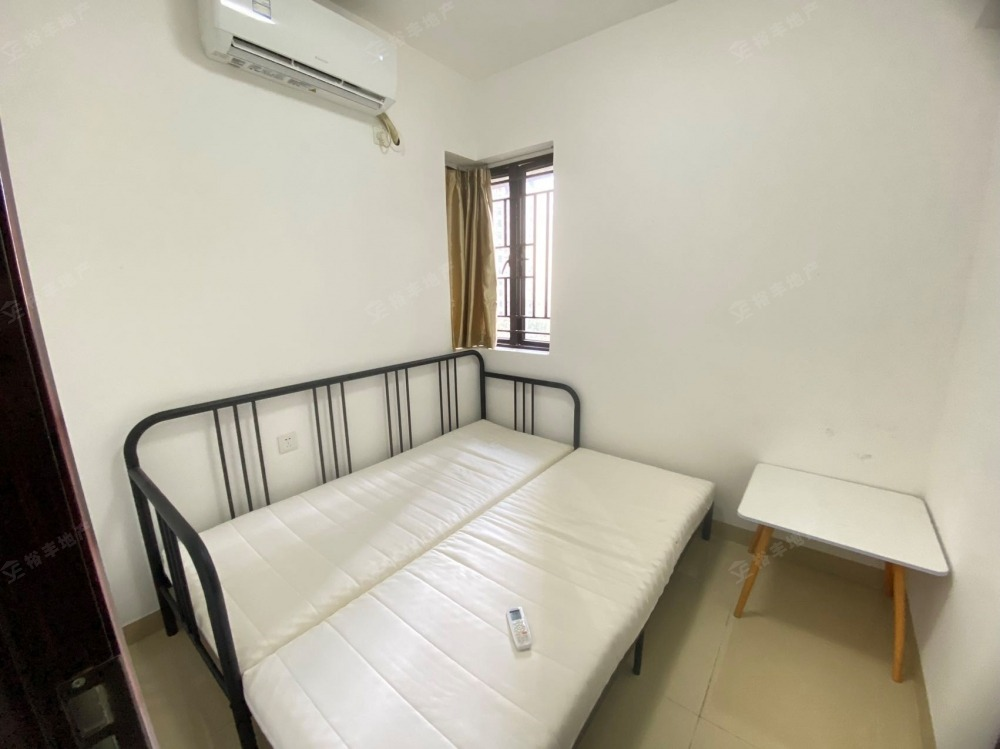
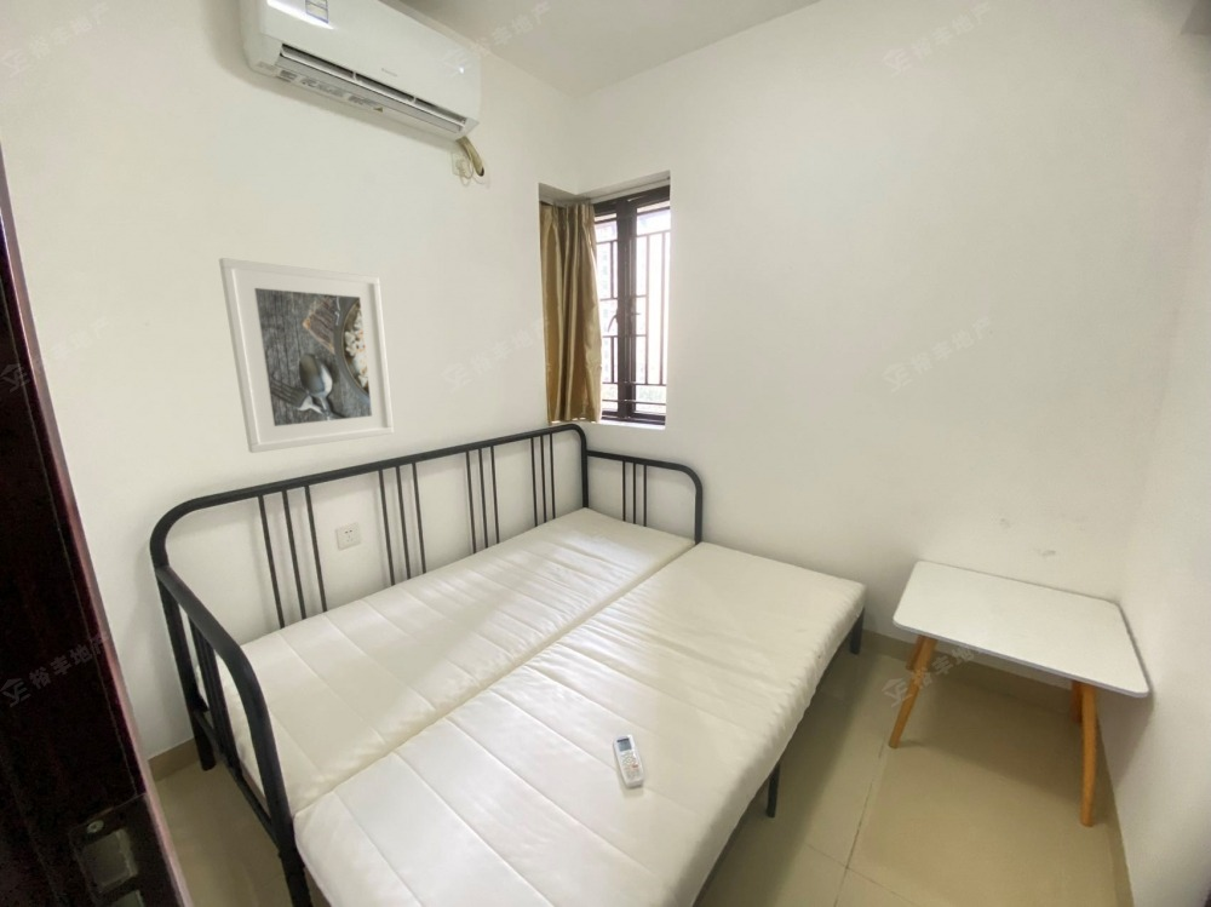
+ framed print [218,257,395,454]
